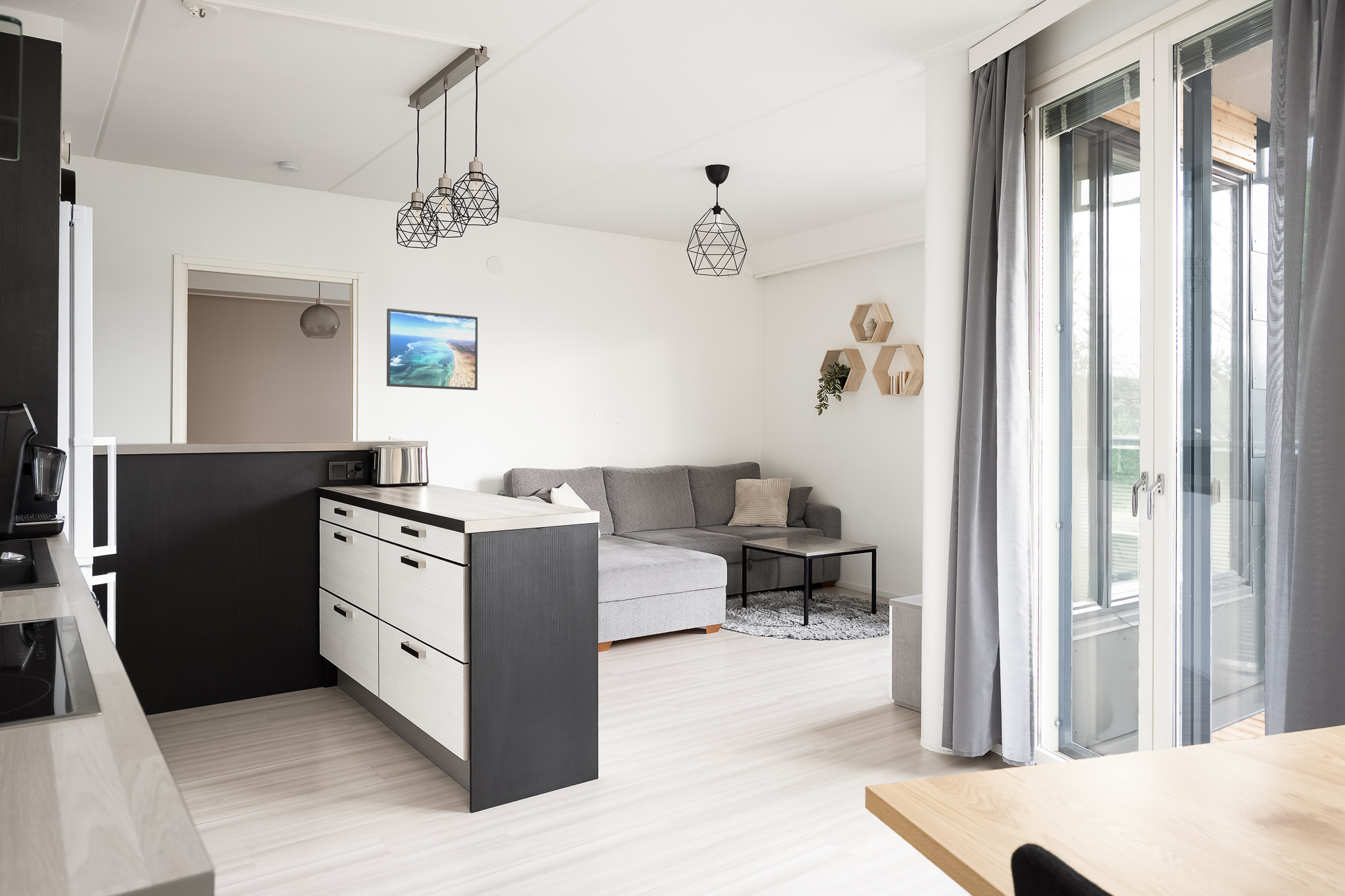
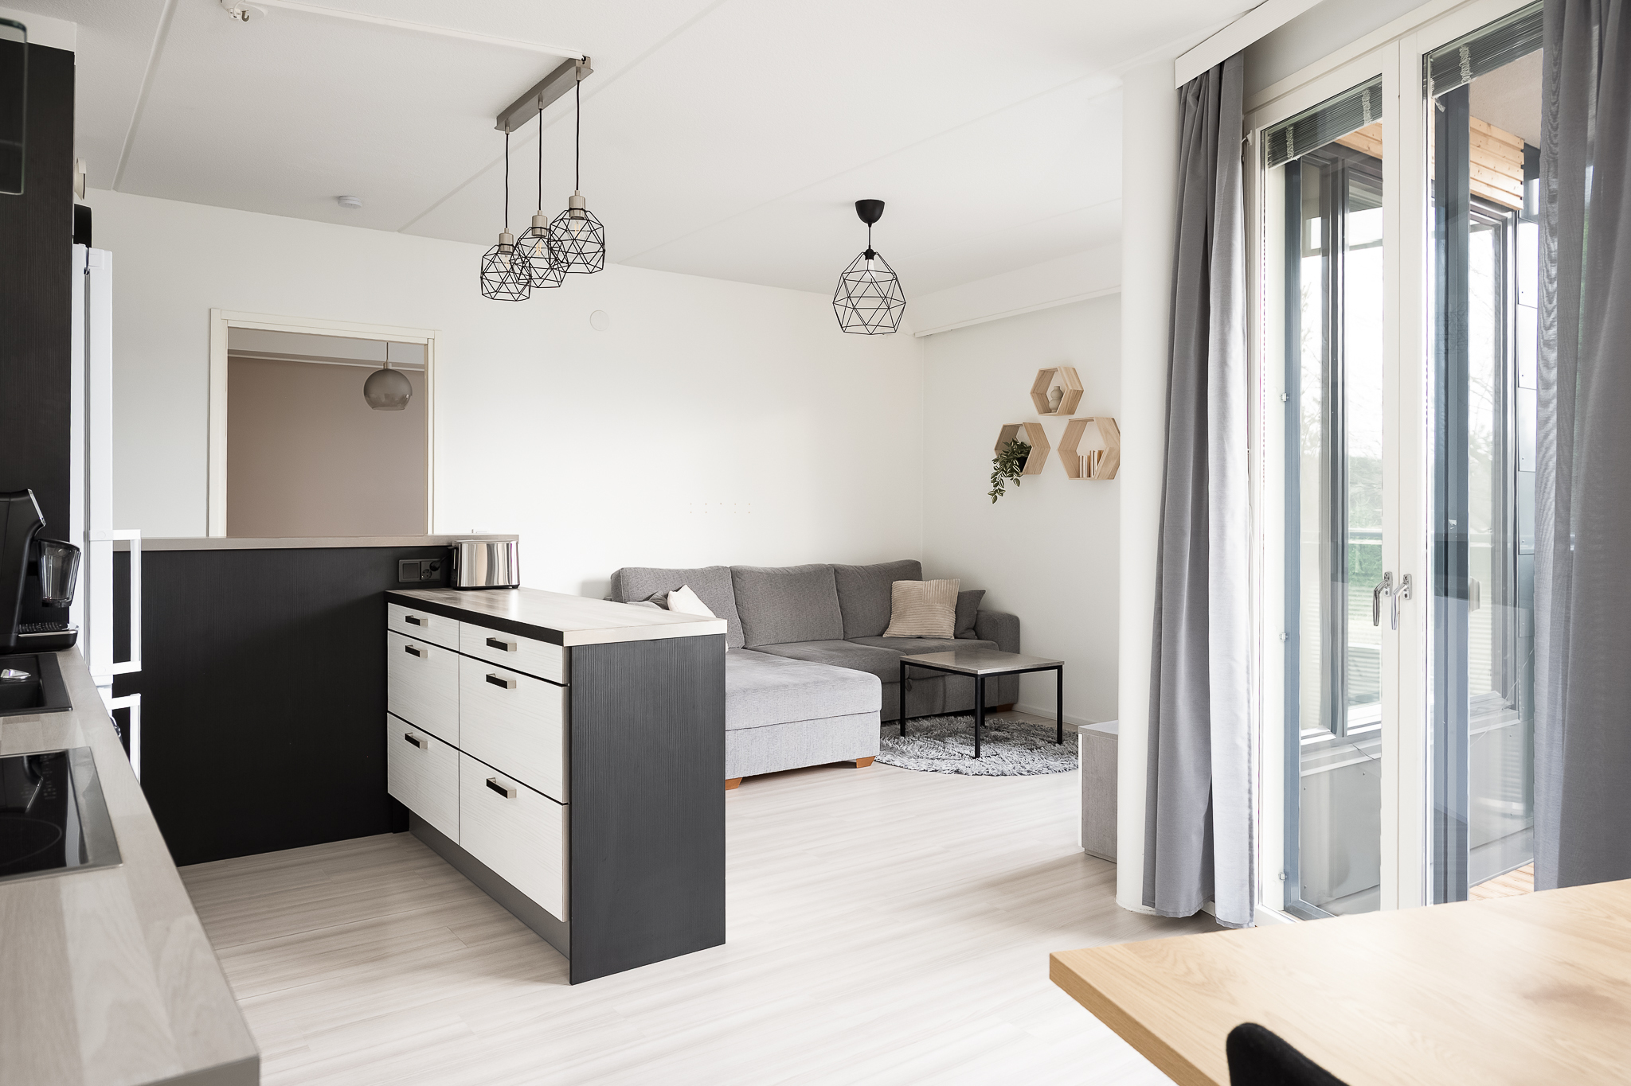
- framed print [386,308,478,391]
